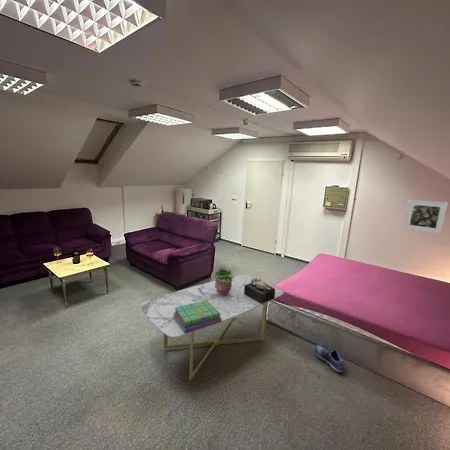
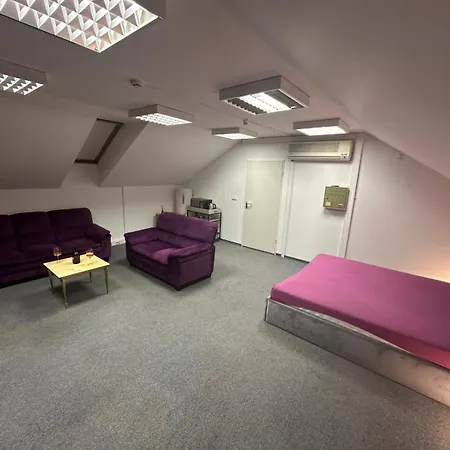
- stack of books [173,300,222,333]
- potted plant [213,264,236,294]
- coffee table [140,274,284,381]
- shoe [313,344,345,373]
- decorative box [244,275,275,304]
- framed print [402,198,449,235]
